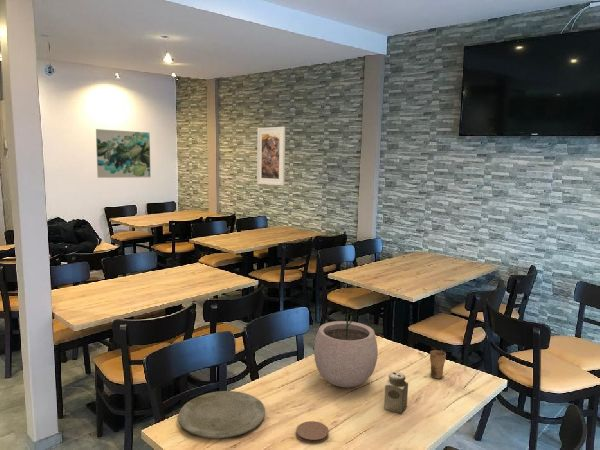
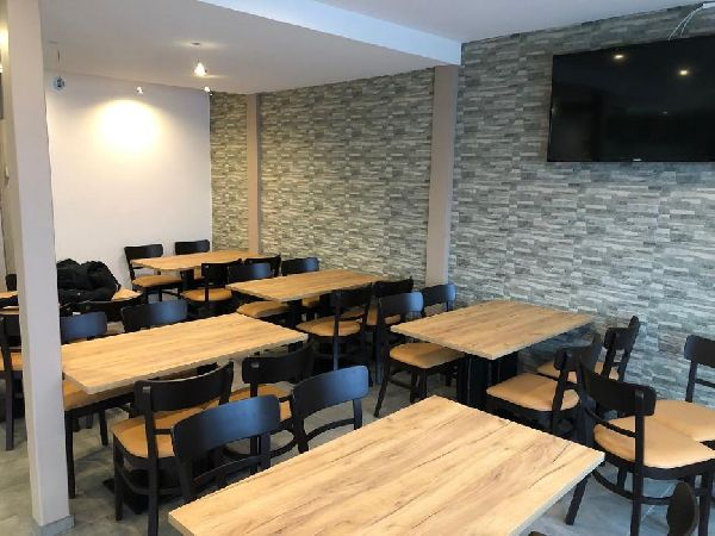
- cup [429,349,447,379]
- plant pot [313,307,379,388]
- wall art [95,128,151,179]
- plate [178,390,266,439]
- coaster [296,420,330,445]
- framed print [256,126,286,187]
- salt shaker [384,371,409,415]
